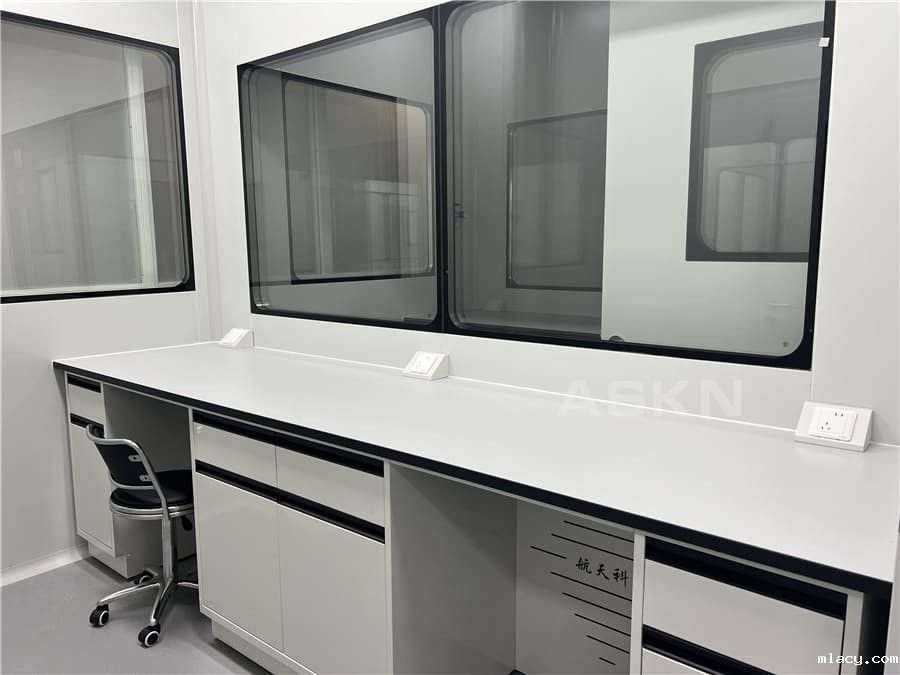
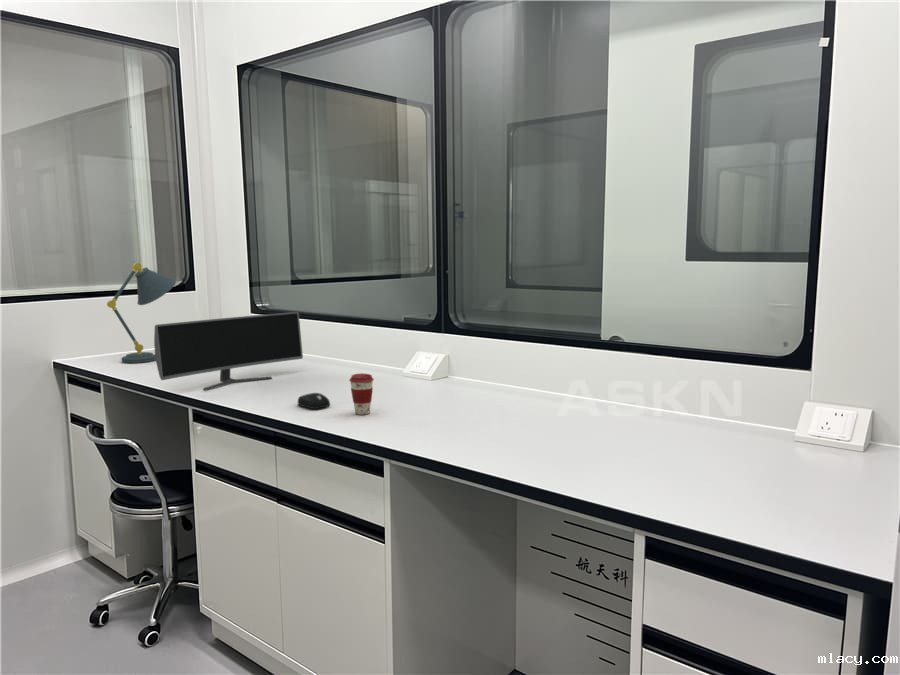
+ computer mouse [297,392,331,410]
+ monitor [153,311,304,392]
+ desk lamp [106,262,177,364]
+ coffee cup [348,372,375,416]
